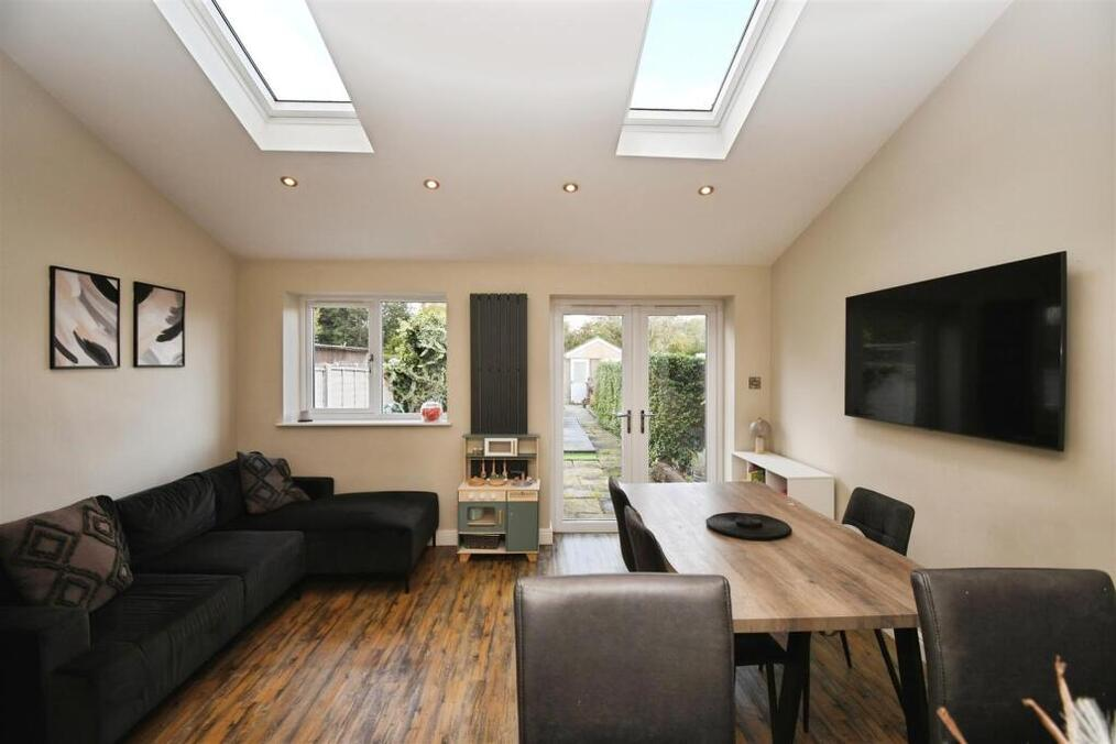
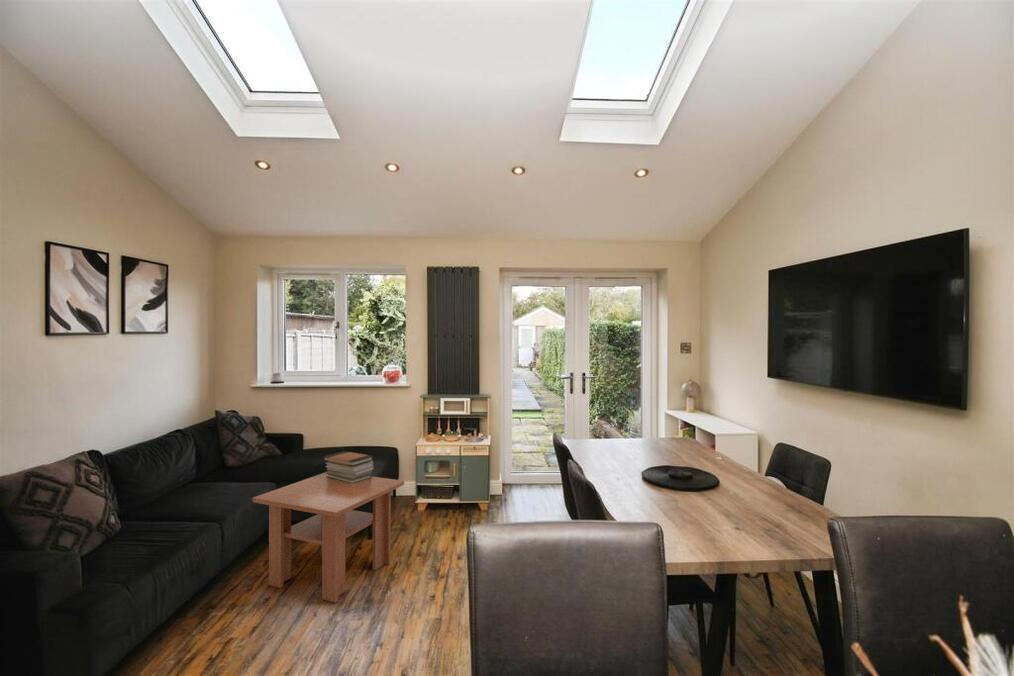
+ book stack [322,450,374,483]
+ coffee table [252,471,405,604]
